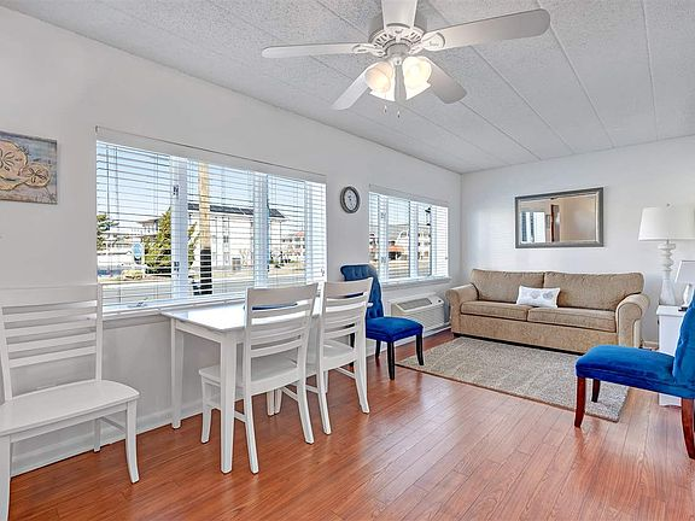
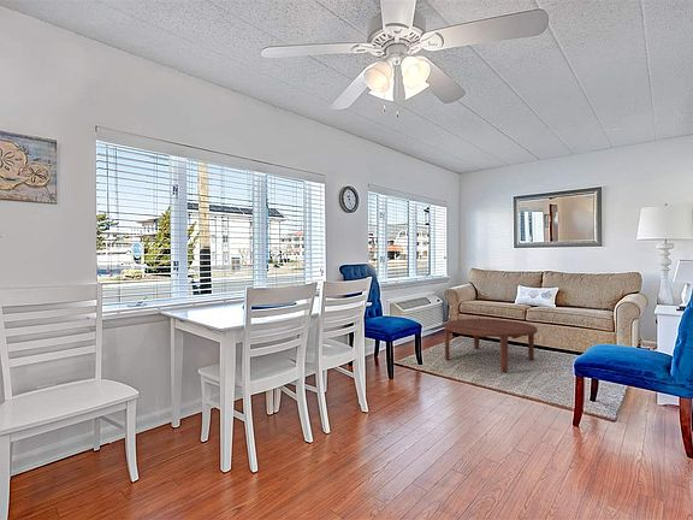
+ coffee table [443,318,539,373]
